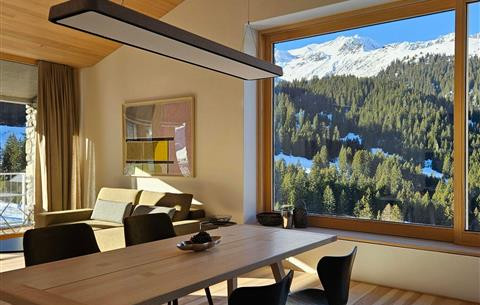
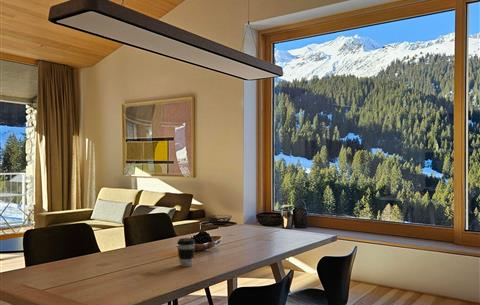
+ coffee cup [176,237,196,267]
